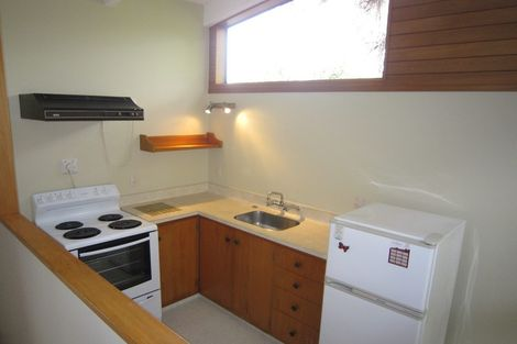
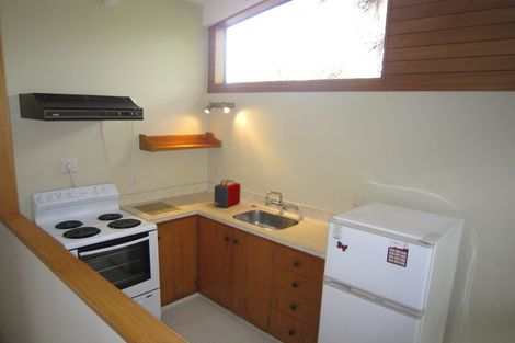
+ toaster [213,179,241,209]
